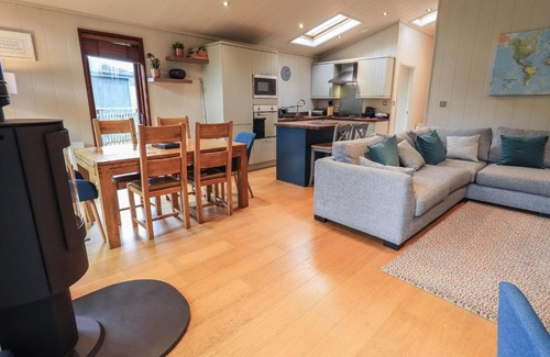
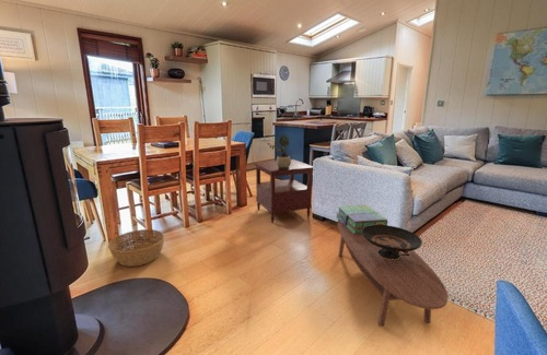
+ potted plant [266,132,292,169]
+ stack of books [335,204,388,234]
+ side table [253,158,314,224]
+ decorative bowl [362,223,423,260]
+ basket [107,228,165,268]
+ coffee table [337,218,449,327]
